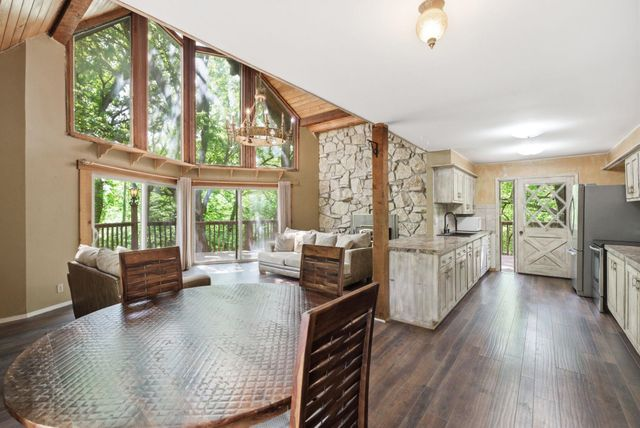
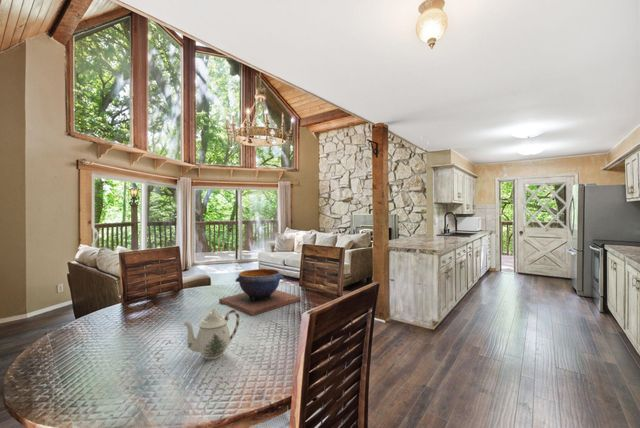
+ decorative bowl [218,268,302,317]
+ teapot [182,307,240,360]
